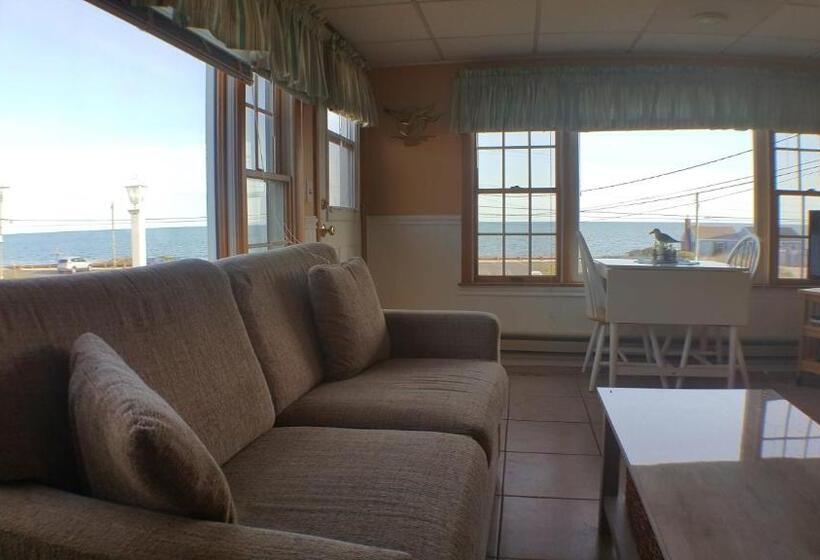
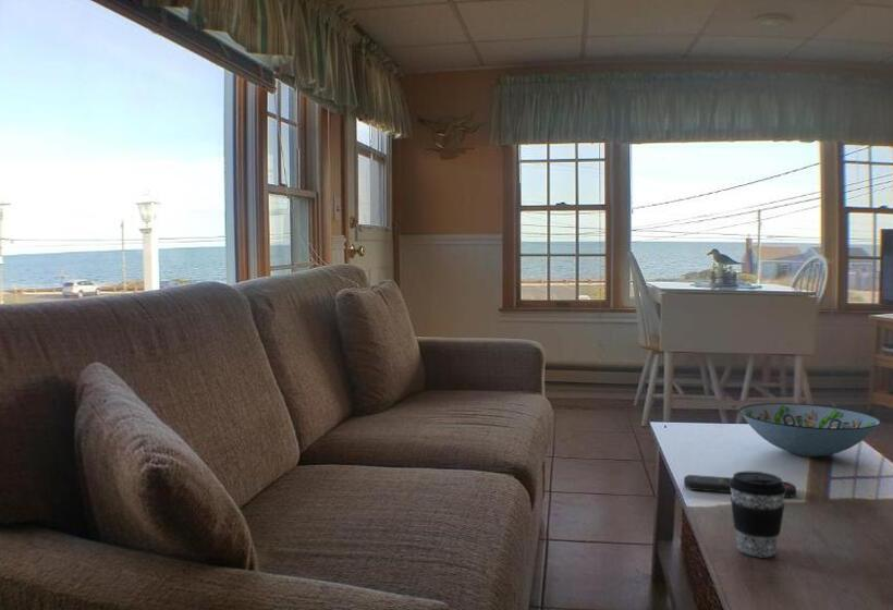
+ coffee cup [729,471,786,558]
+ decorative bowl [738,402,881,457]
+ remote control [683,474,797,498]
